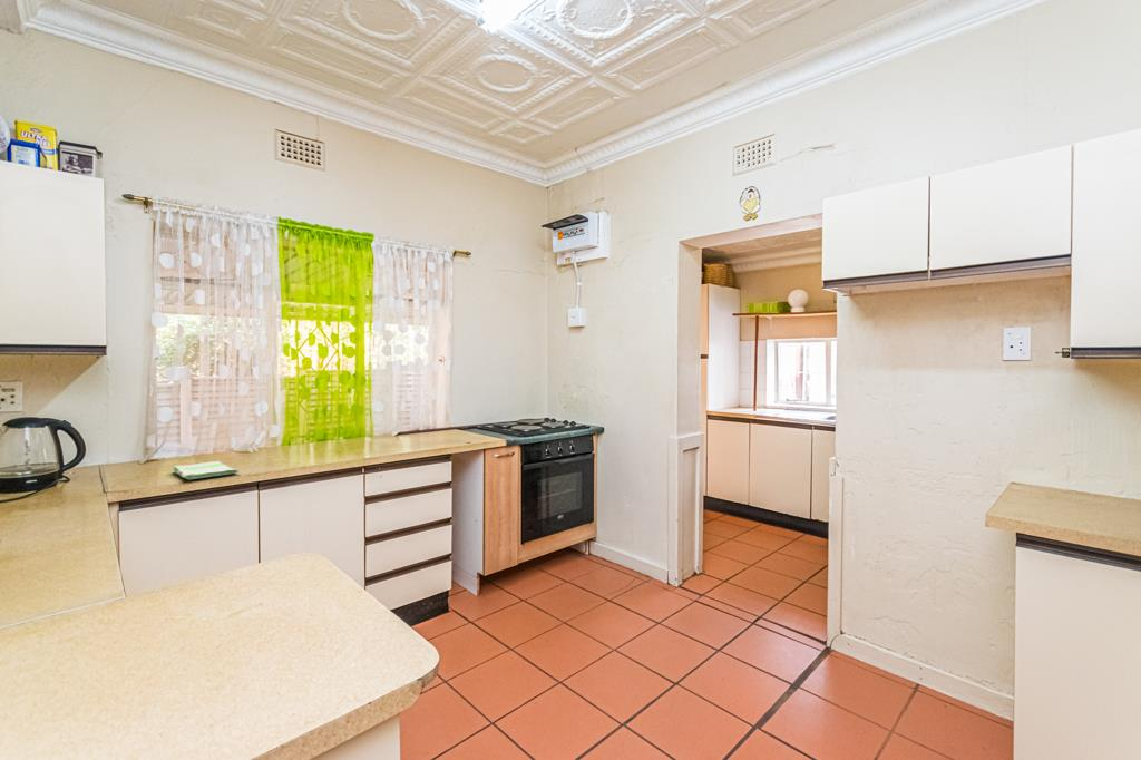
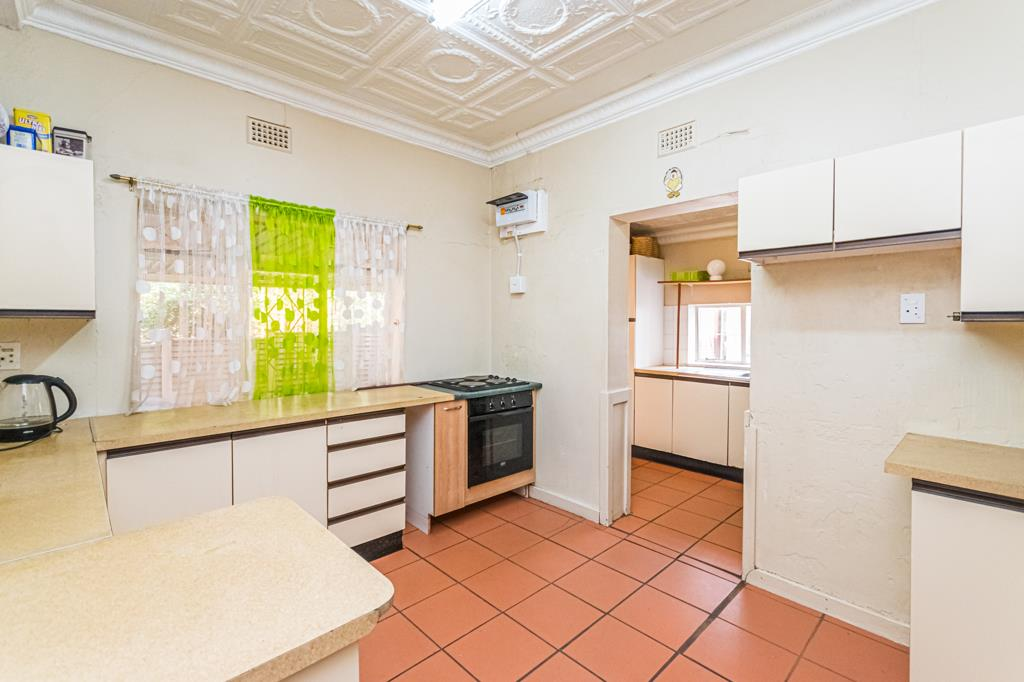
- dish towel [172,460,240,480]
